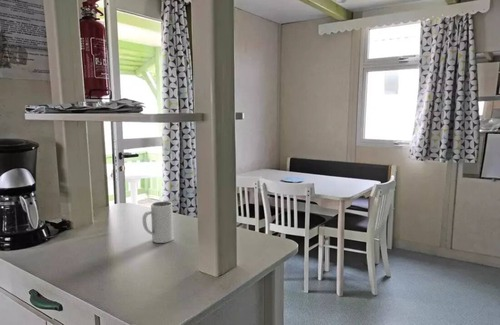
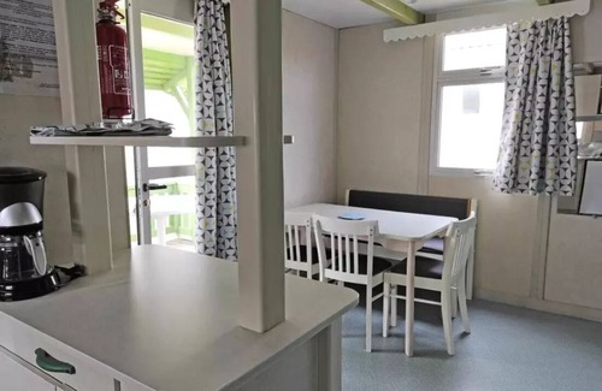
- mug [141,200,174,244]
